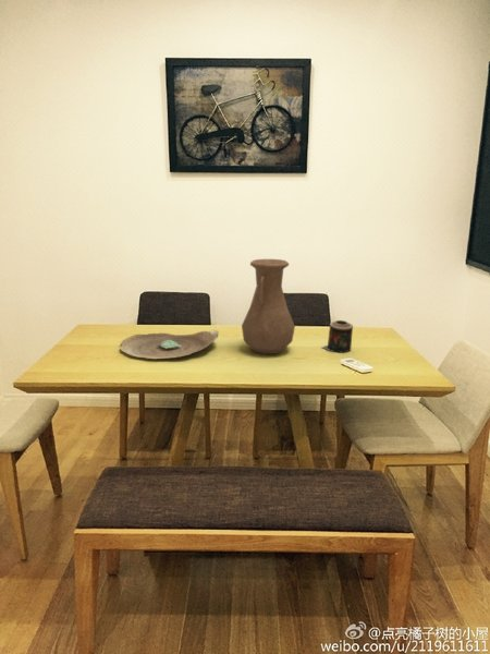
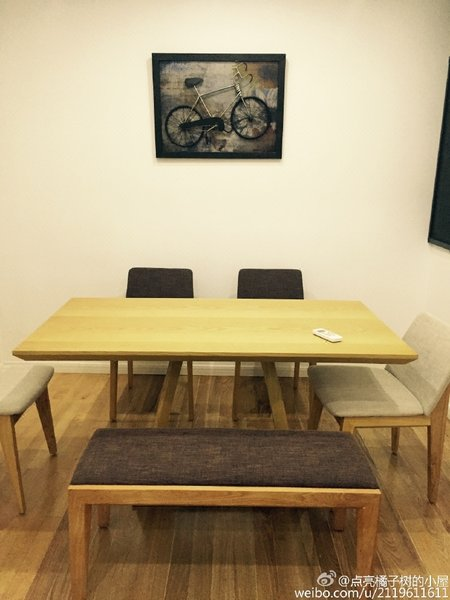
- candle [321,319,354,353]
- vase [241,258,296,355]
- decorative bowl [119,329,220,360]
